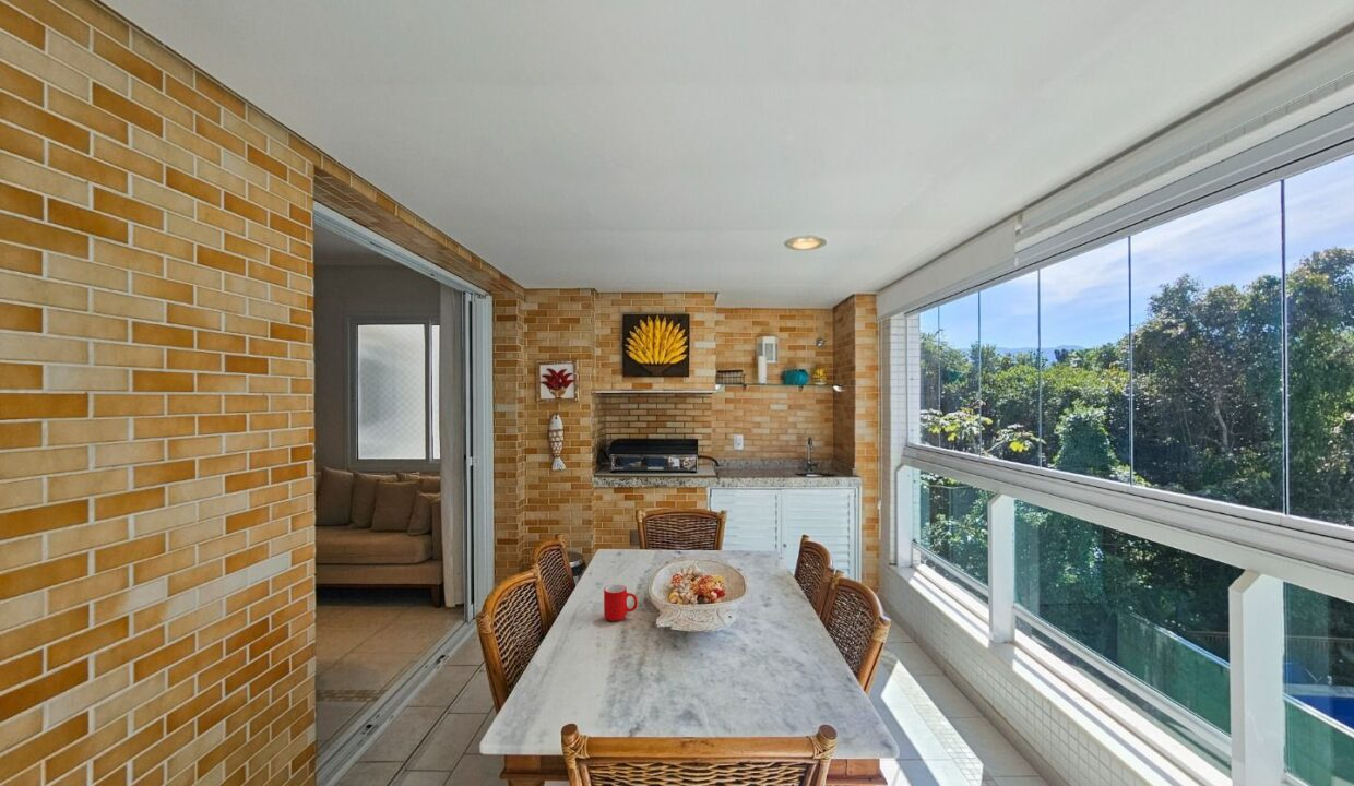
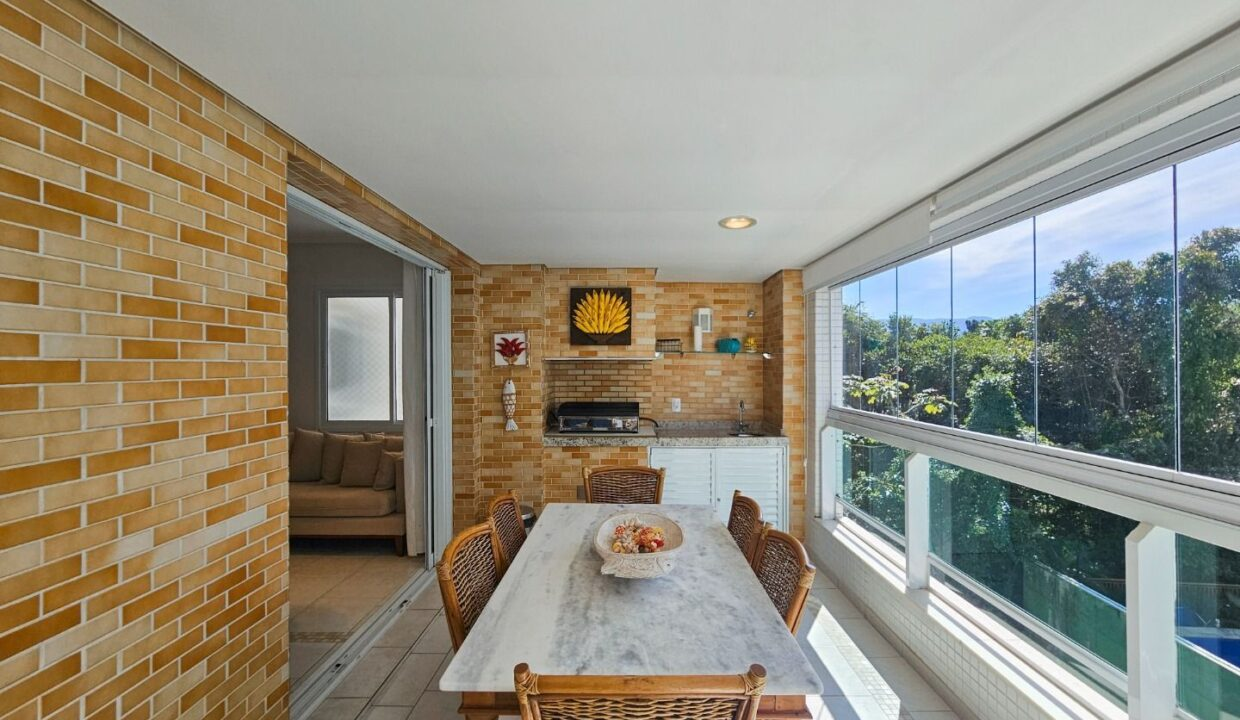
- cup [603,584,639,622]
